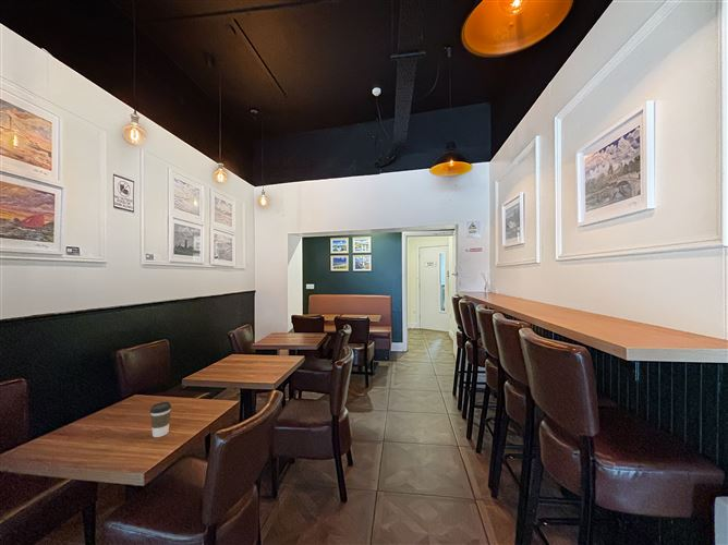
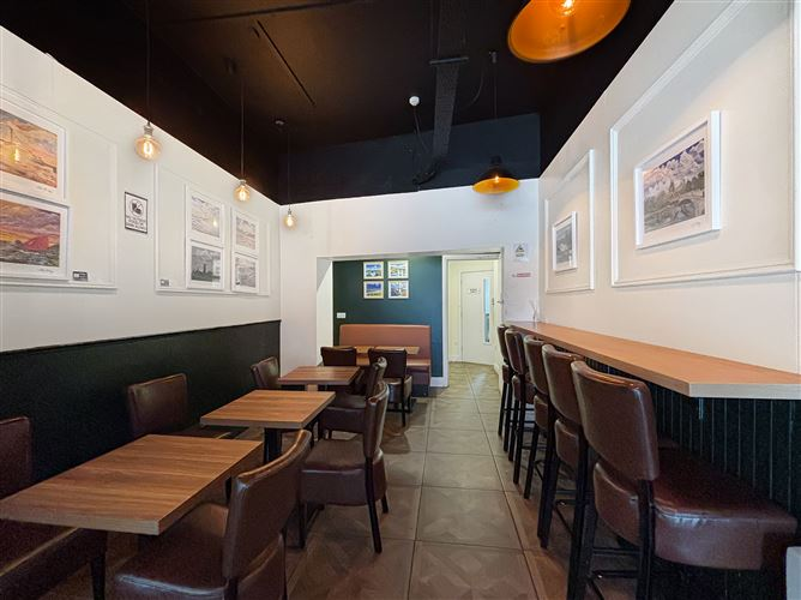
- coffee cup [149,401,172,438]
